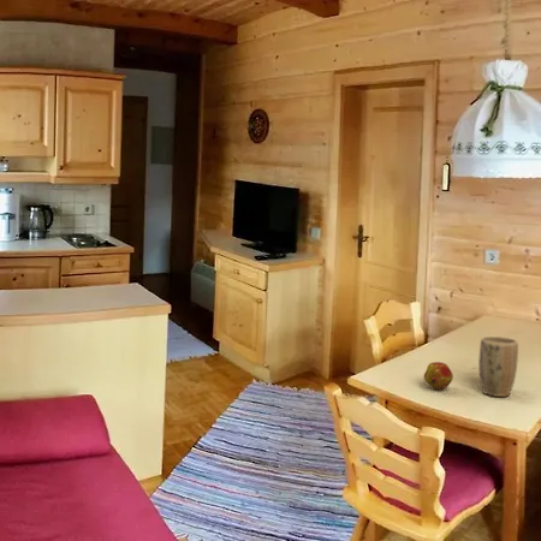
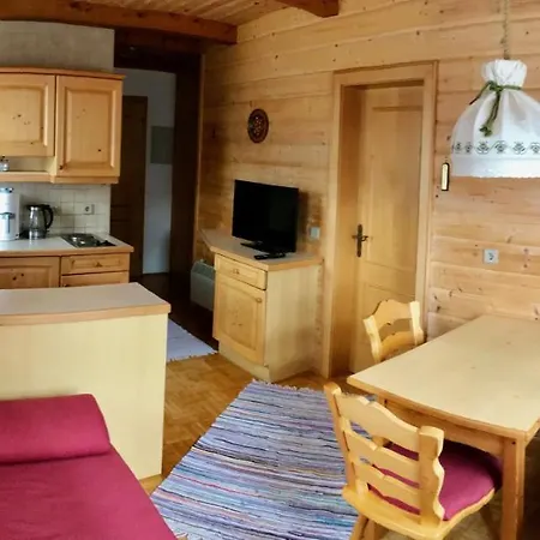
- fruit [423,361,454,391]
- plant pot [477,335,519,398]
